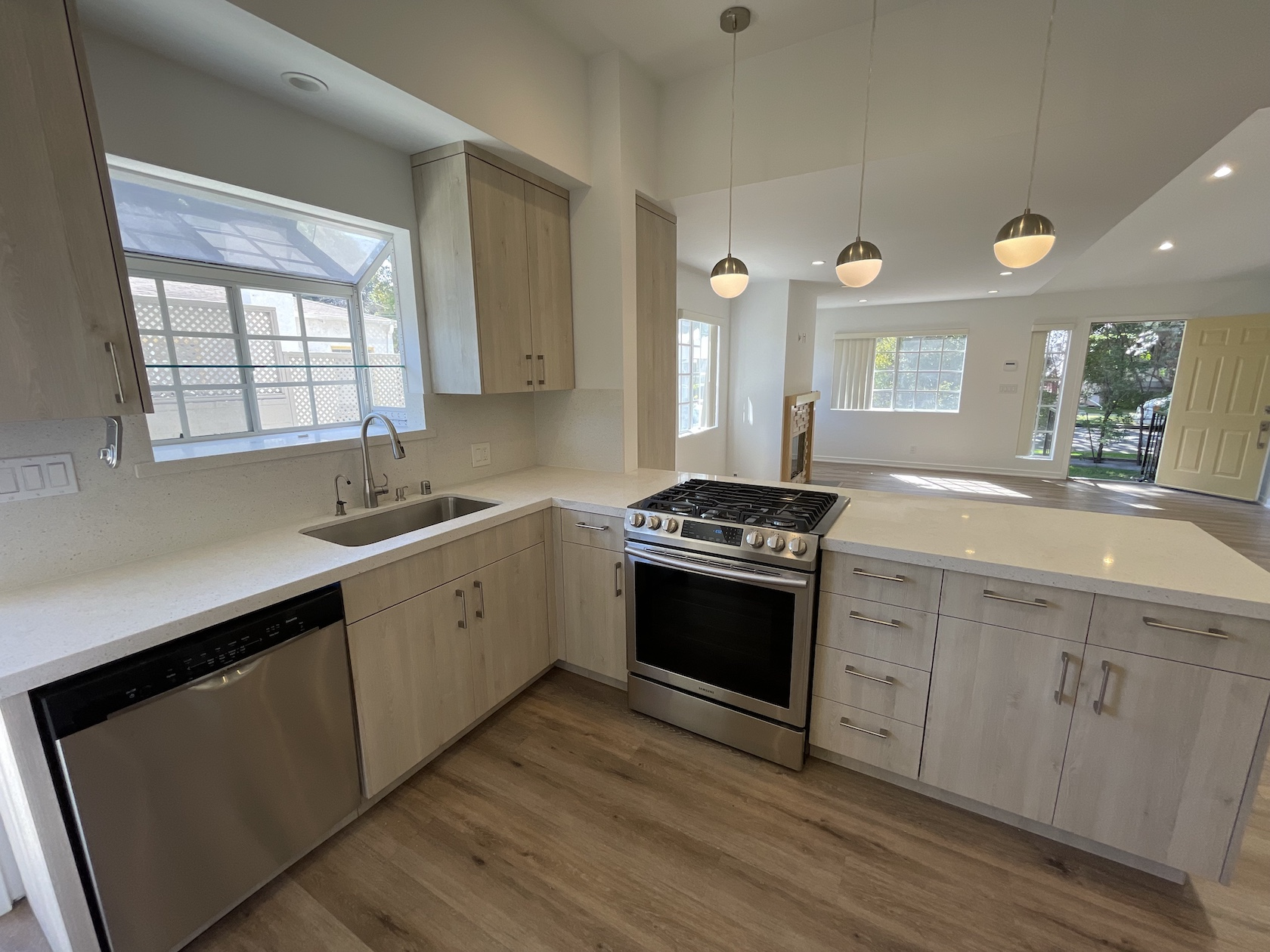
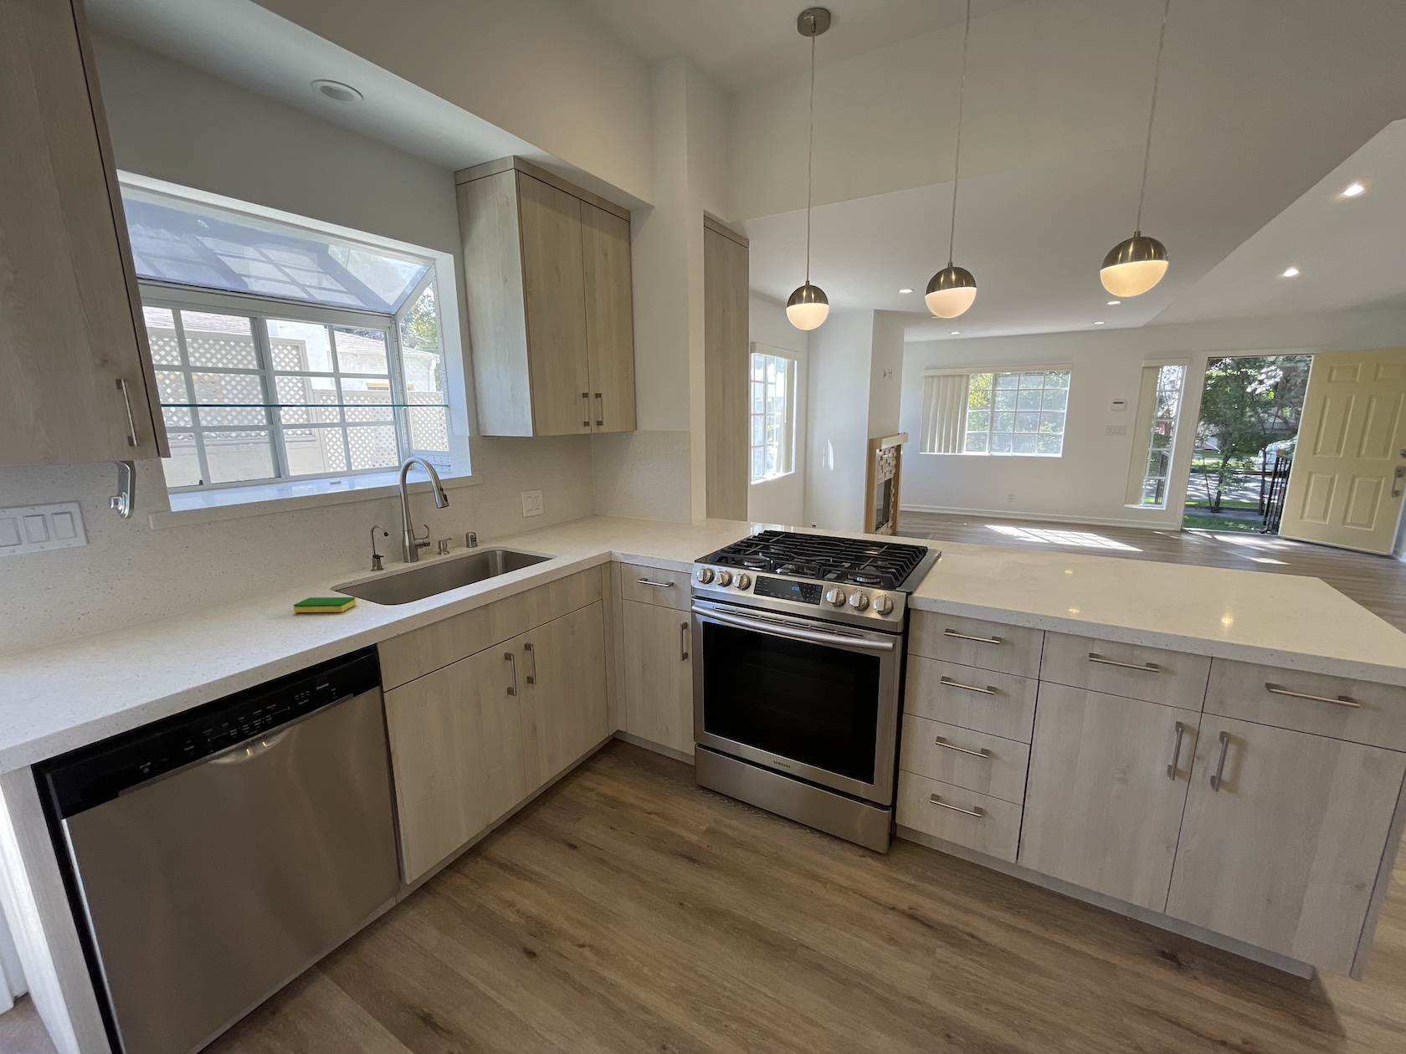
+ dish sponge [293,597,356,613]
